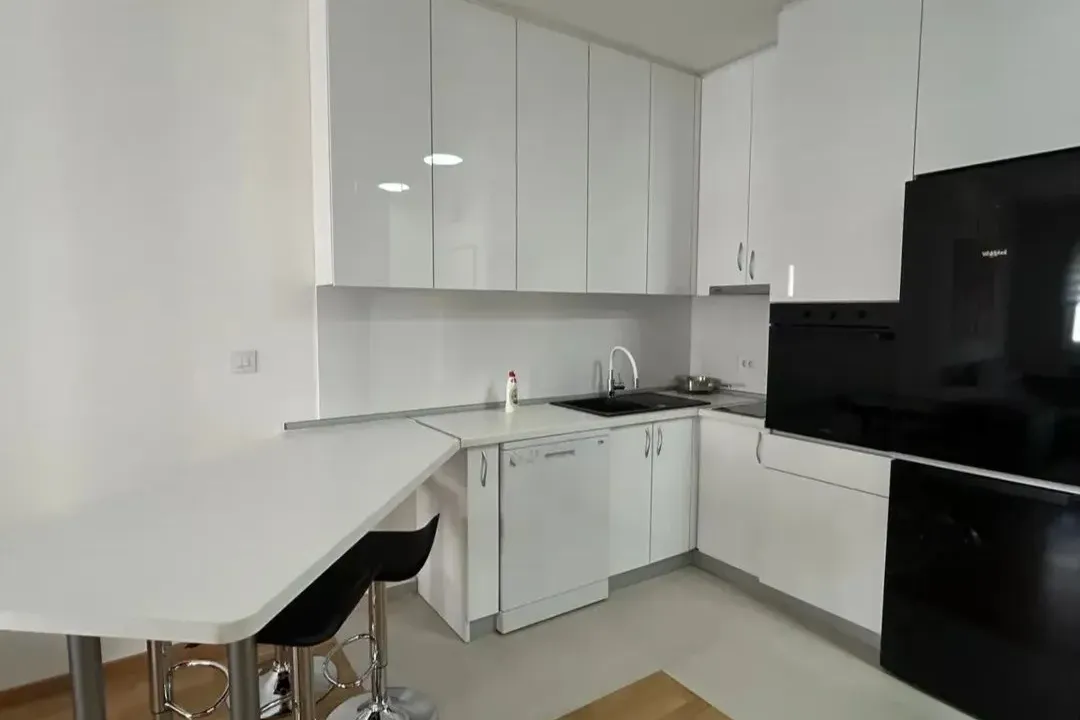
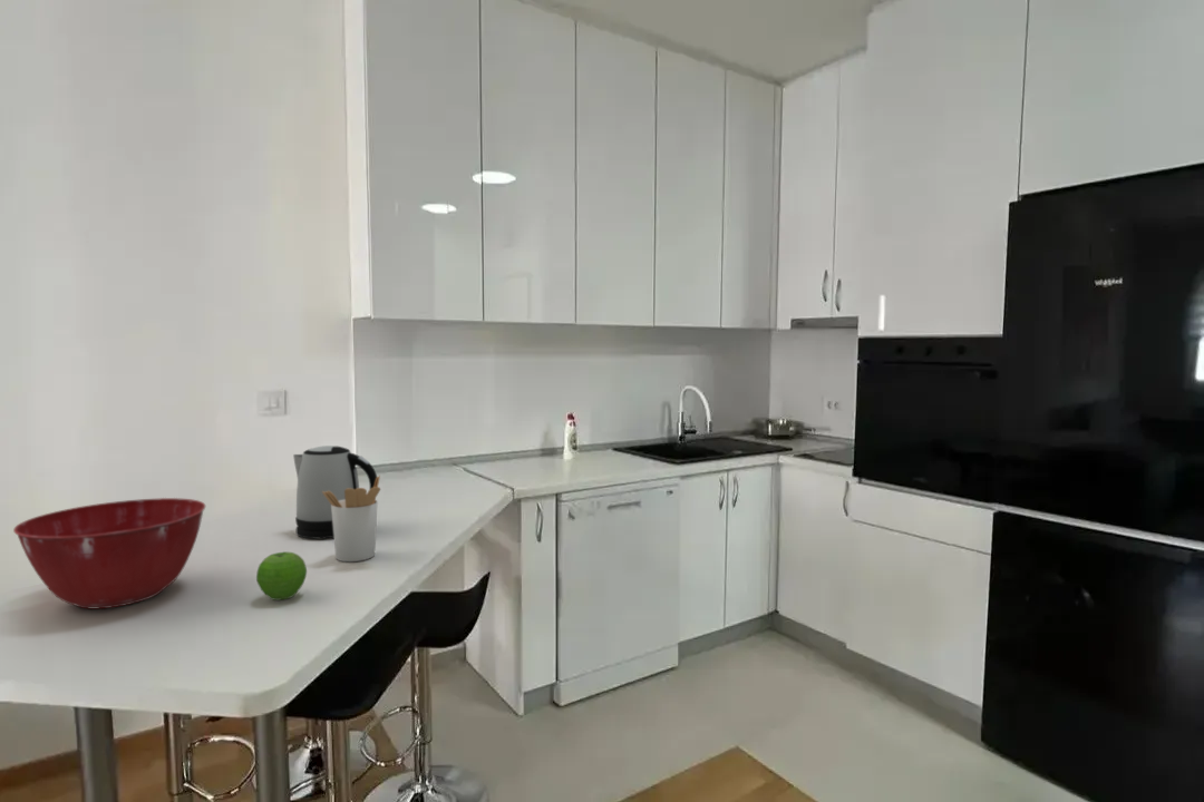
+ utensil holder [322,473,381,563]
+ mixing bowl [12,497,206,609]
+ fruit [255,551,308,602]
+ kettle [292,444,378,540]
